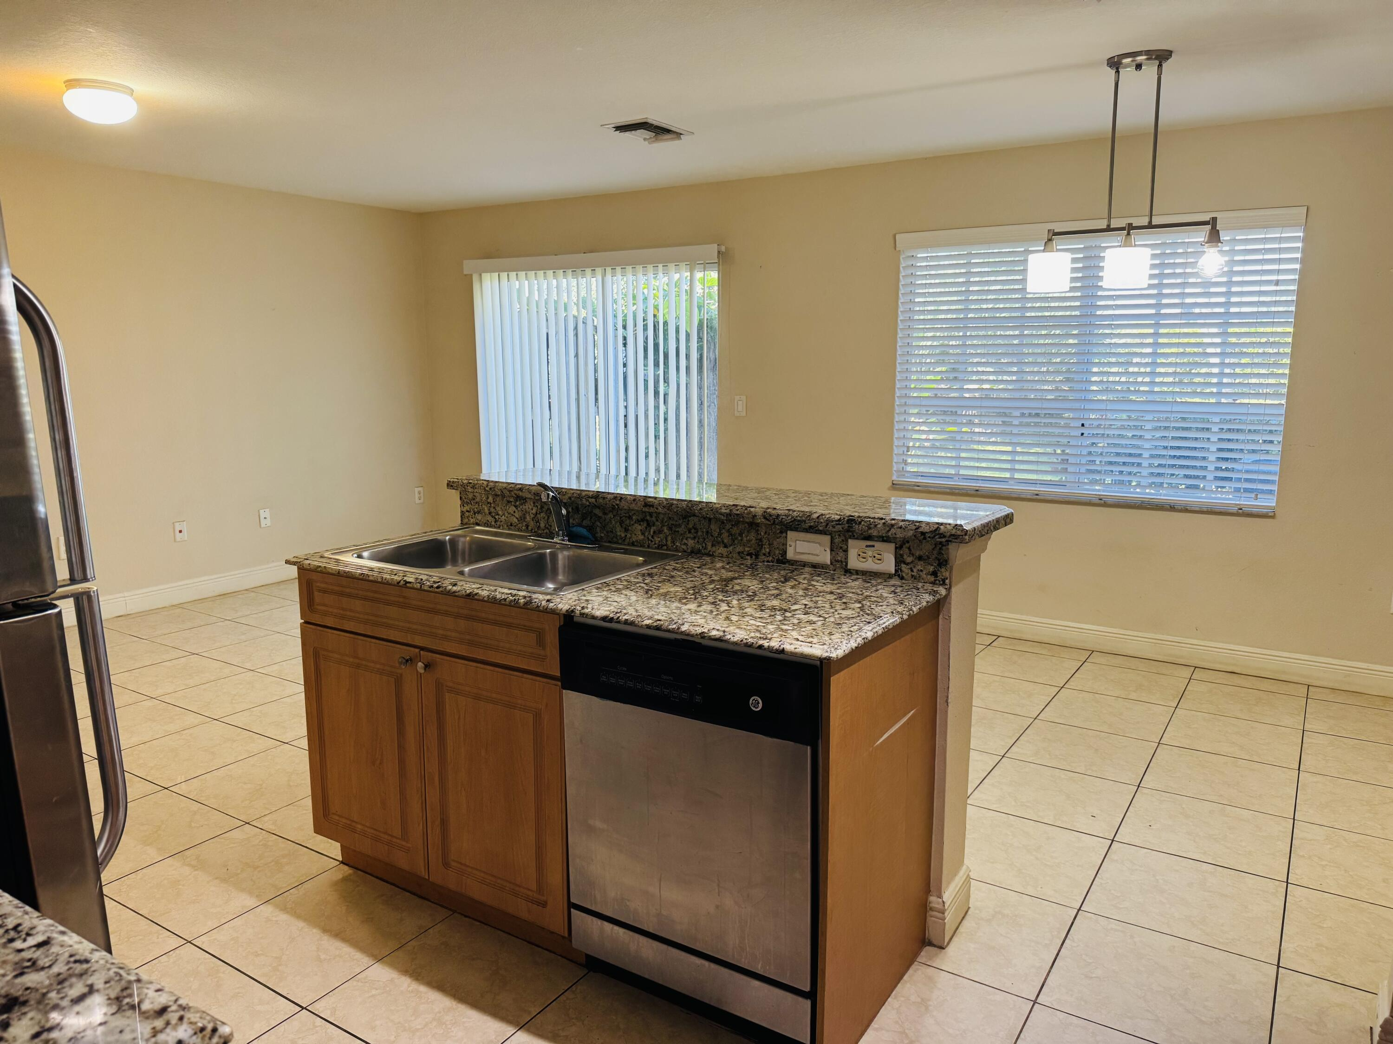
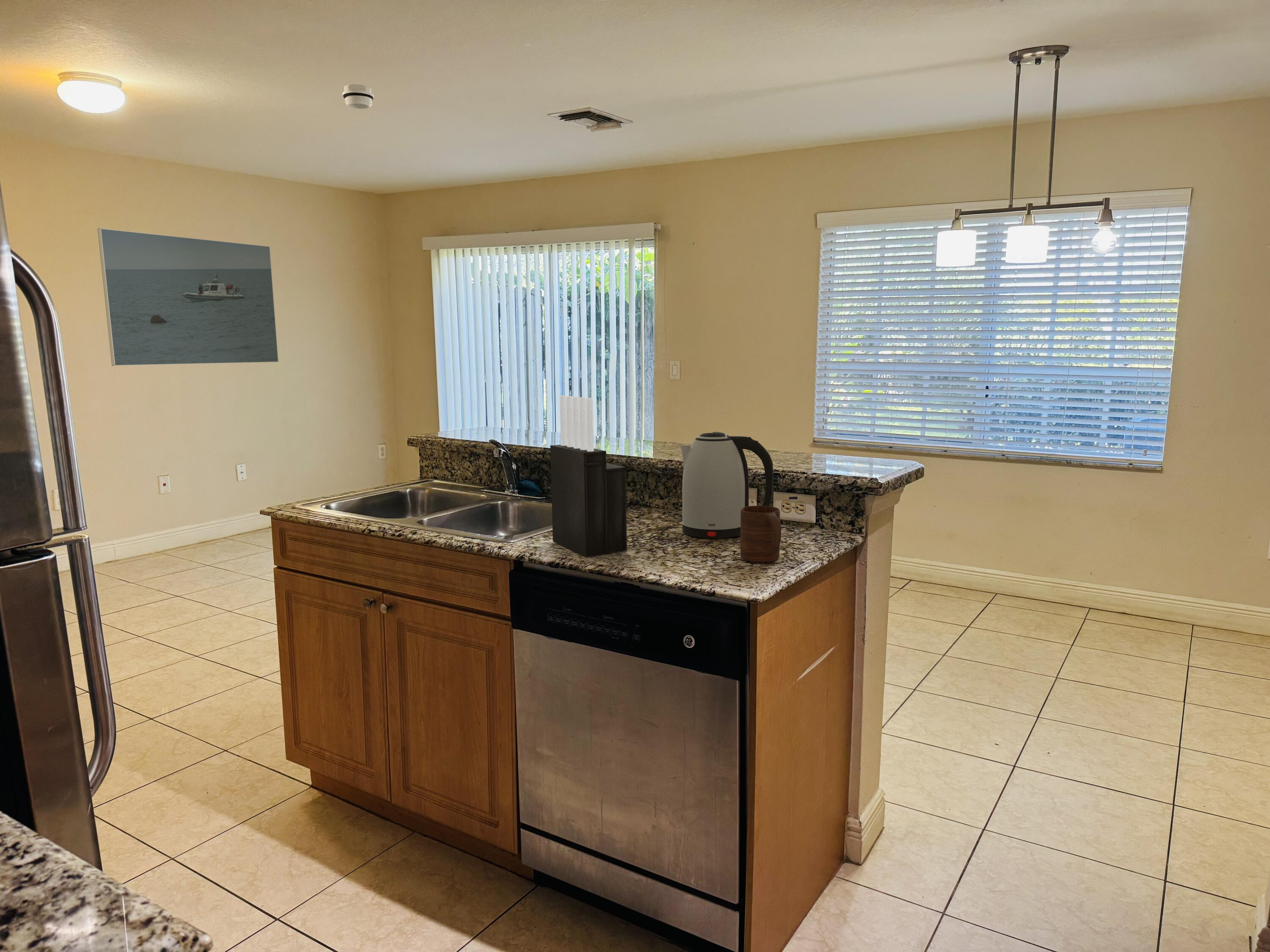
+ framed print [97,228,279,366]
+ knife block [550,395,627,557]
+ smoke detector [342,84,374,110]
+ kettle [680,431,774,539]
+ cup [740,505,782,562]
